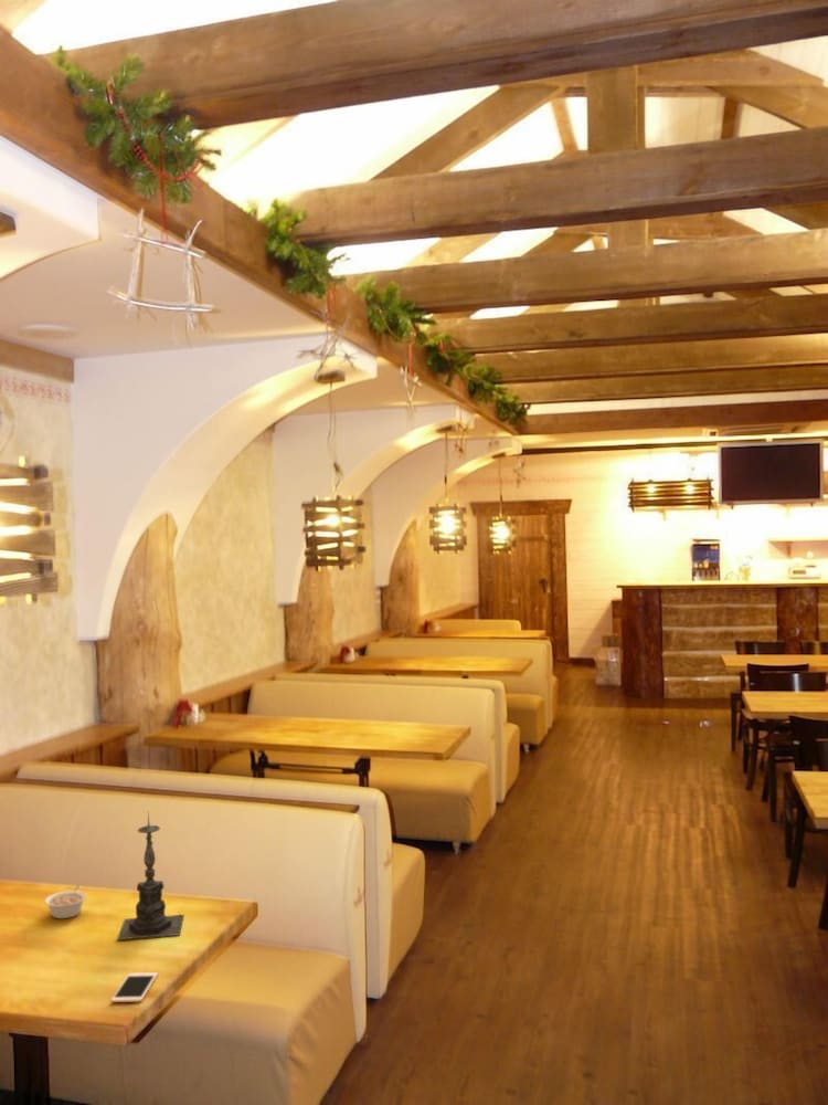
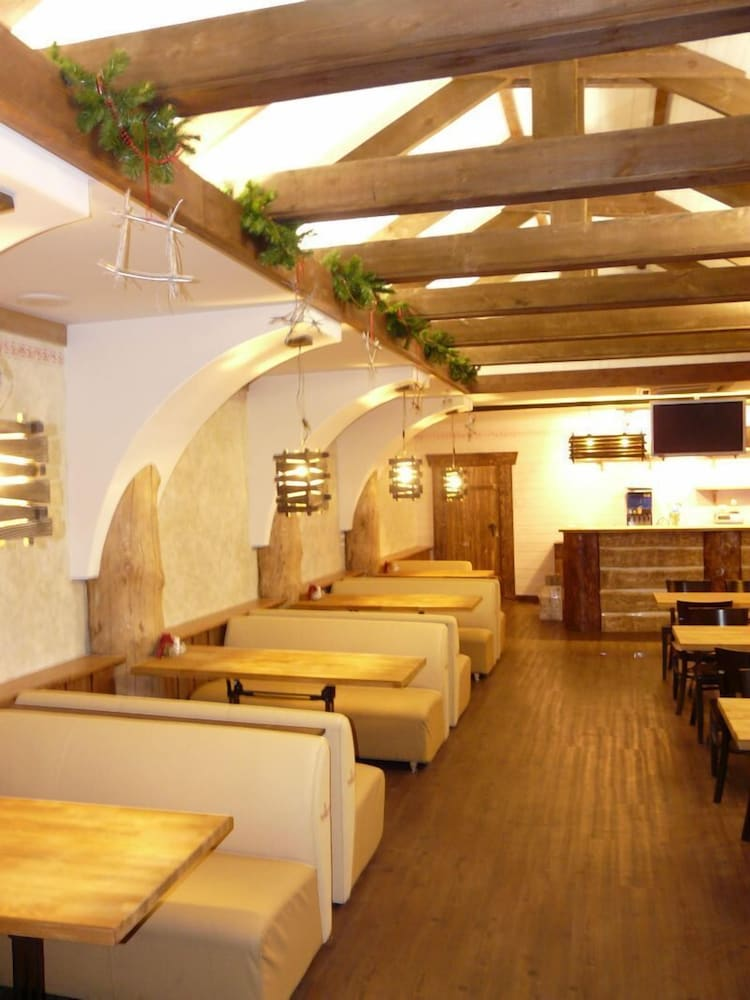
- legume [44,884,87,919]
- candle holder [116,810,185,941]
- cell phone [110,971,159,1003]
